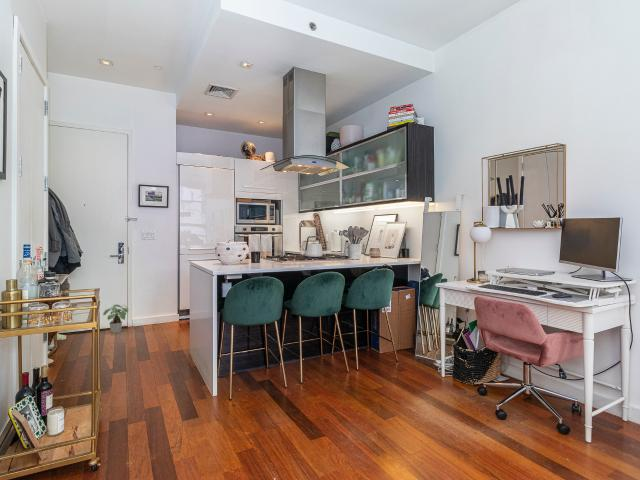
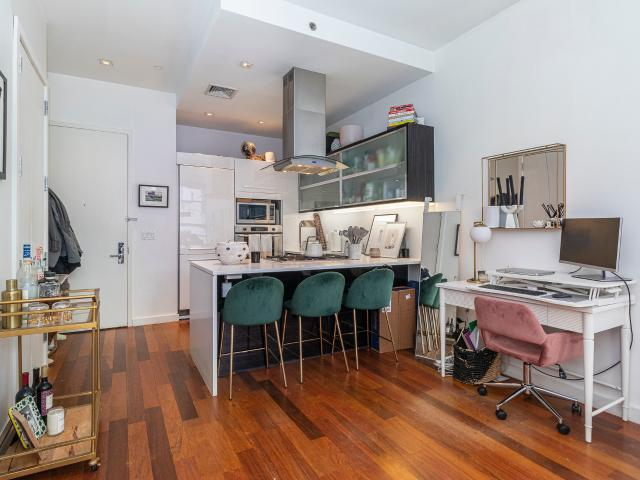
- potted plant [102,304,129,334]
